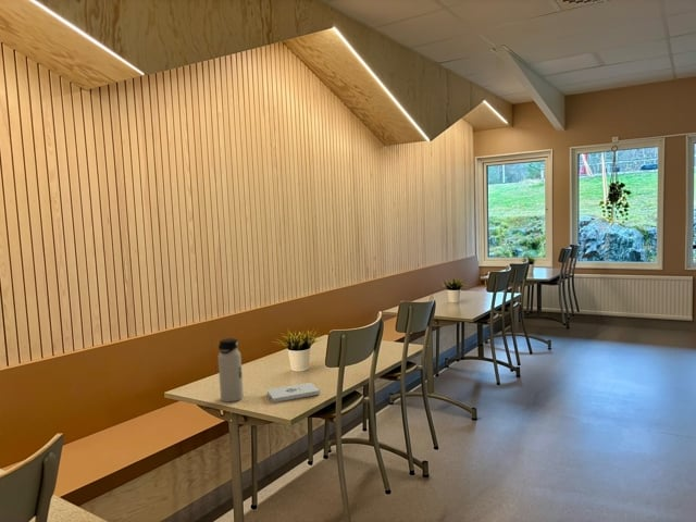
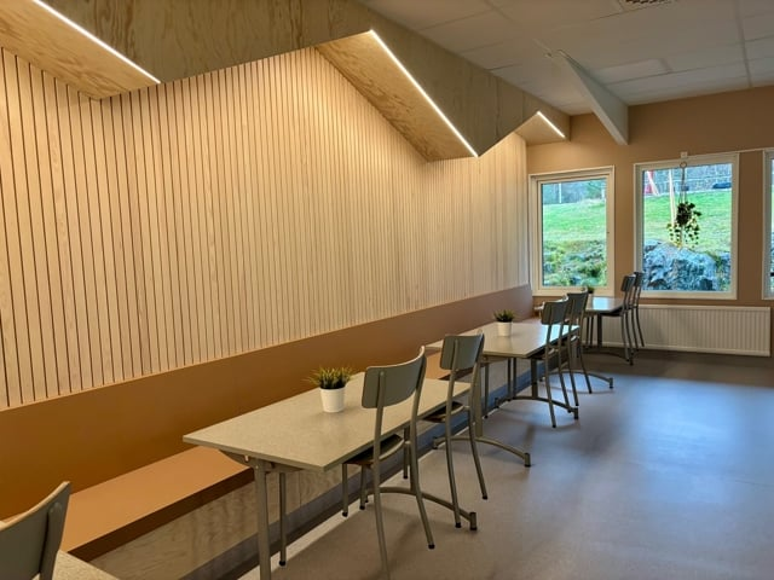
- notepad [266,382,321,403]
- water bottle [216,337,245,403]
